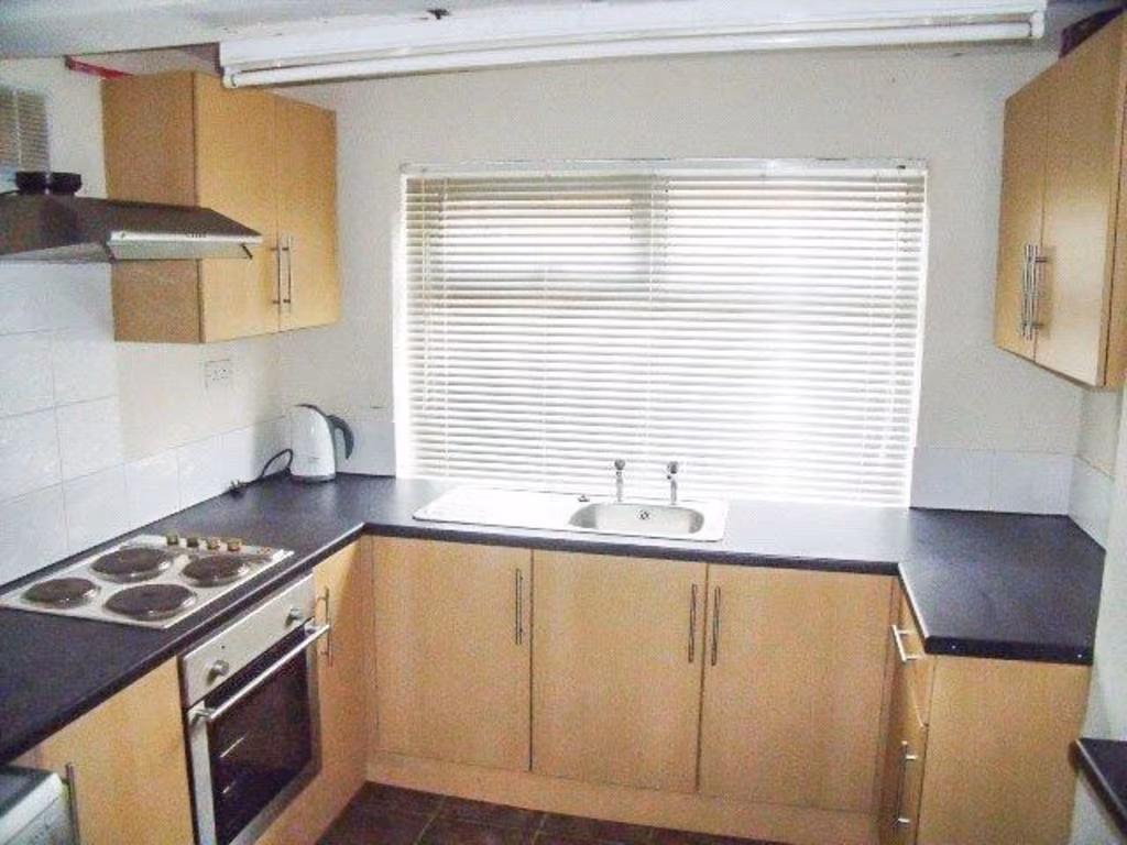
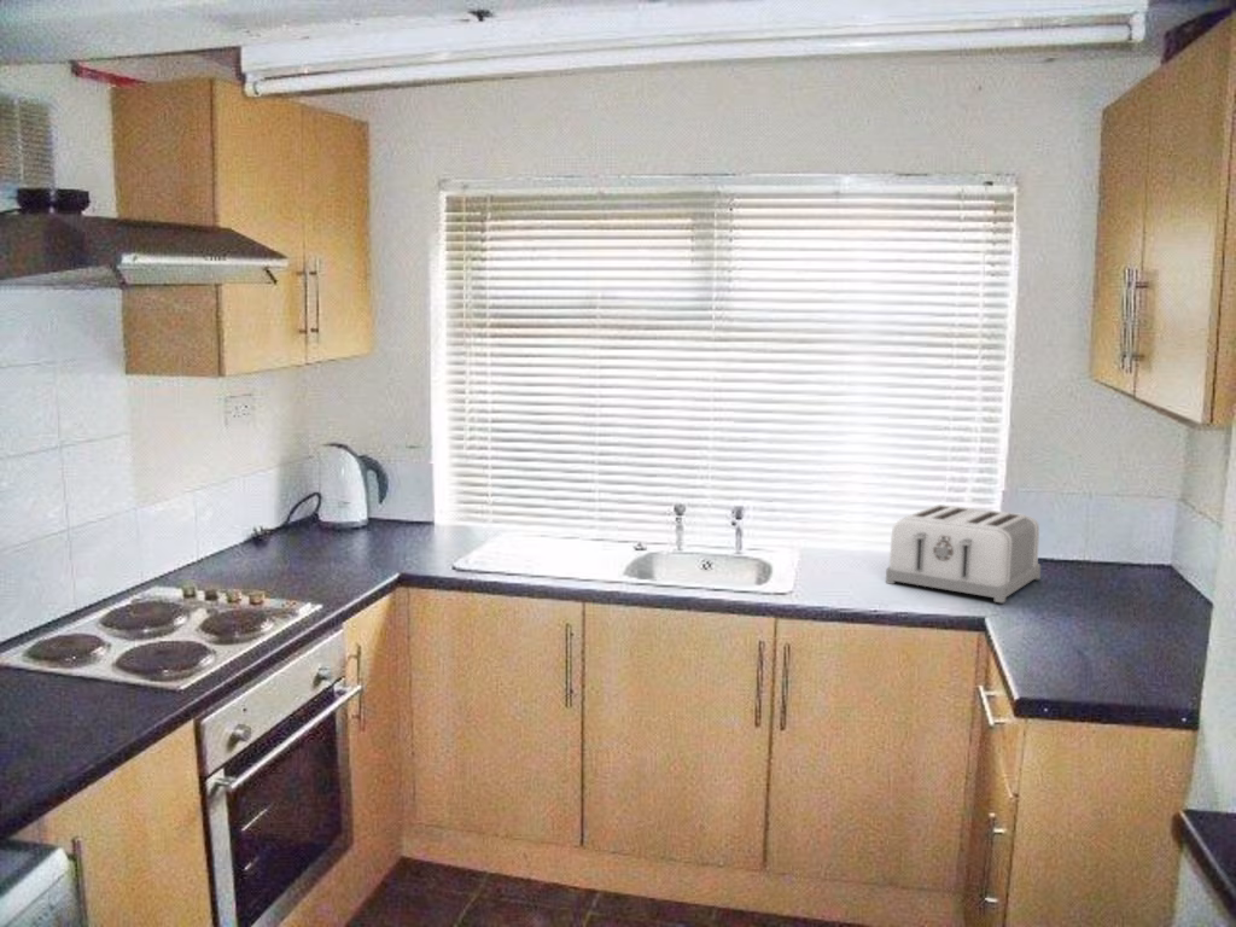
+ toaster [885,503,1042,604]
